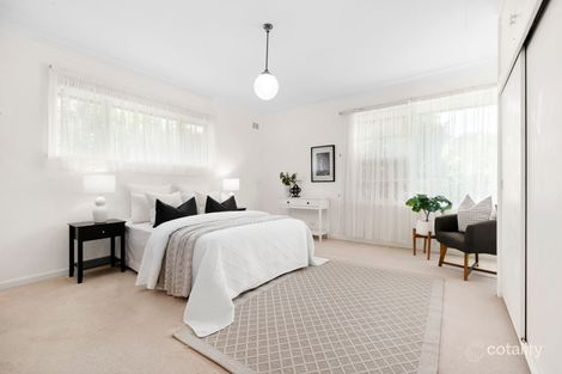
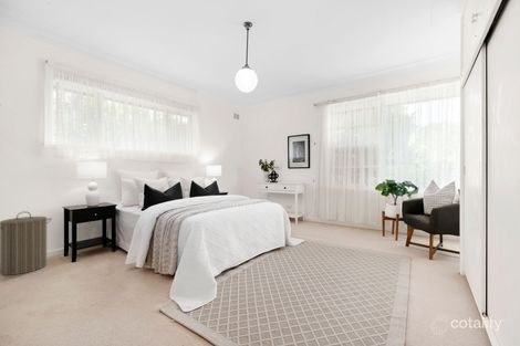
+ laundry hamper [0,210,52,276]
